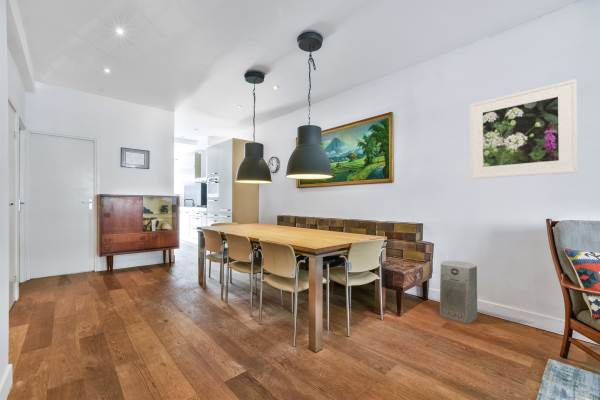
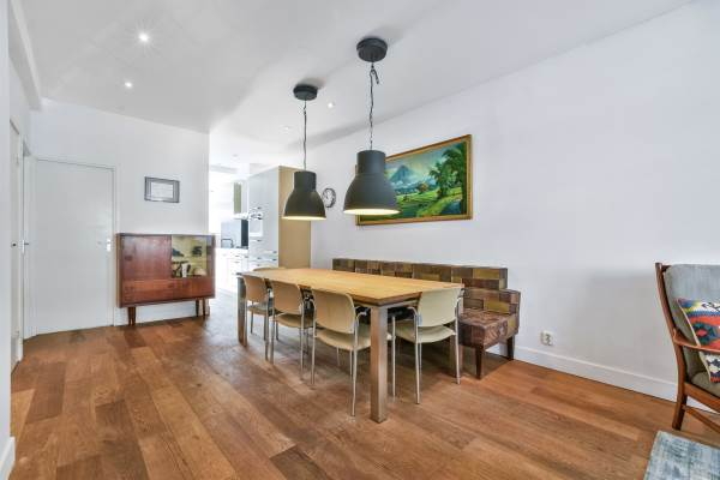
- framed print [469,78,579,180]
- fan [439,260,478,325]
